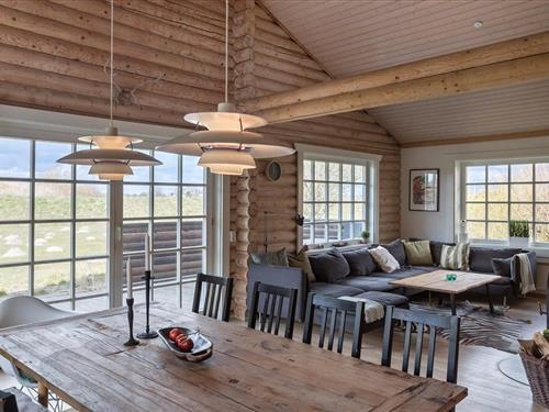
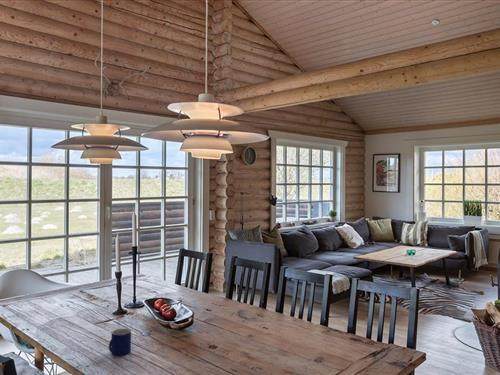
+ mug [108,328,132,356]
